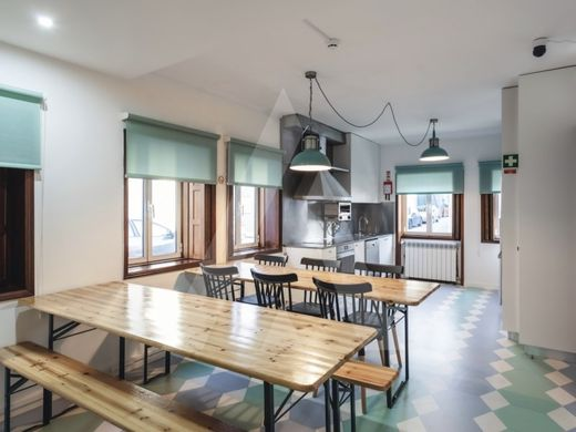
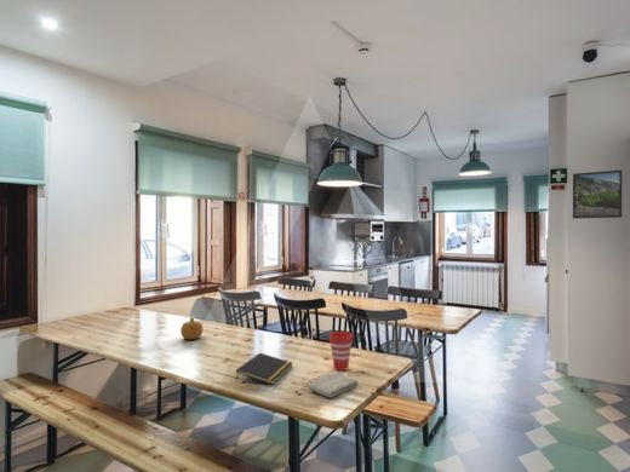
+ washcloth [307,373,360,398]
+ cup [328,330,354,372]
+ notepad [235,352,293,385]
+ fruit [179,316,204,340]
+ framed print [572,169,623,219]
